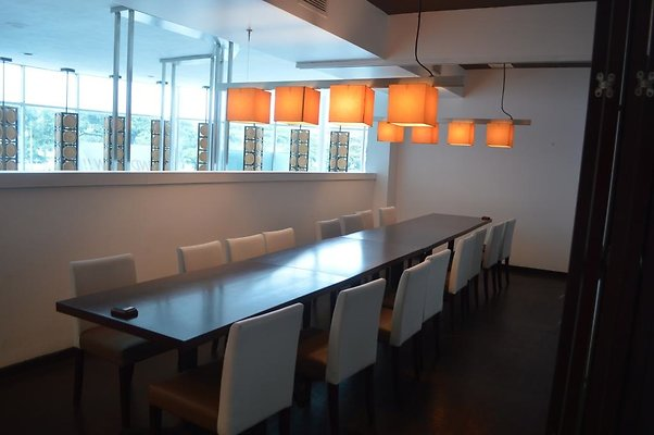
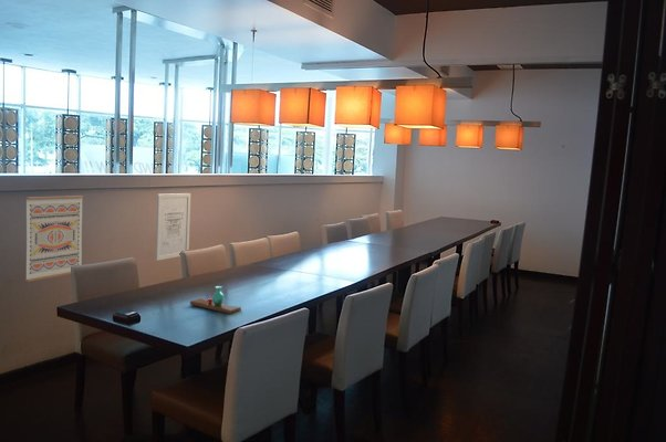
+ wall art [155,192,191,262]
+ wall art [24,194,84,283]
+ vase [189,285,242,315]
